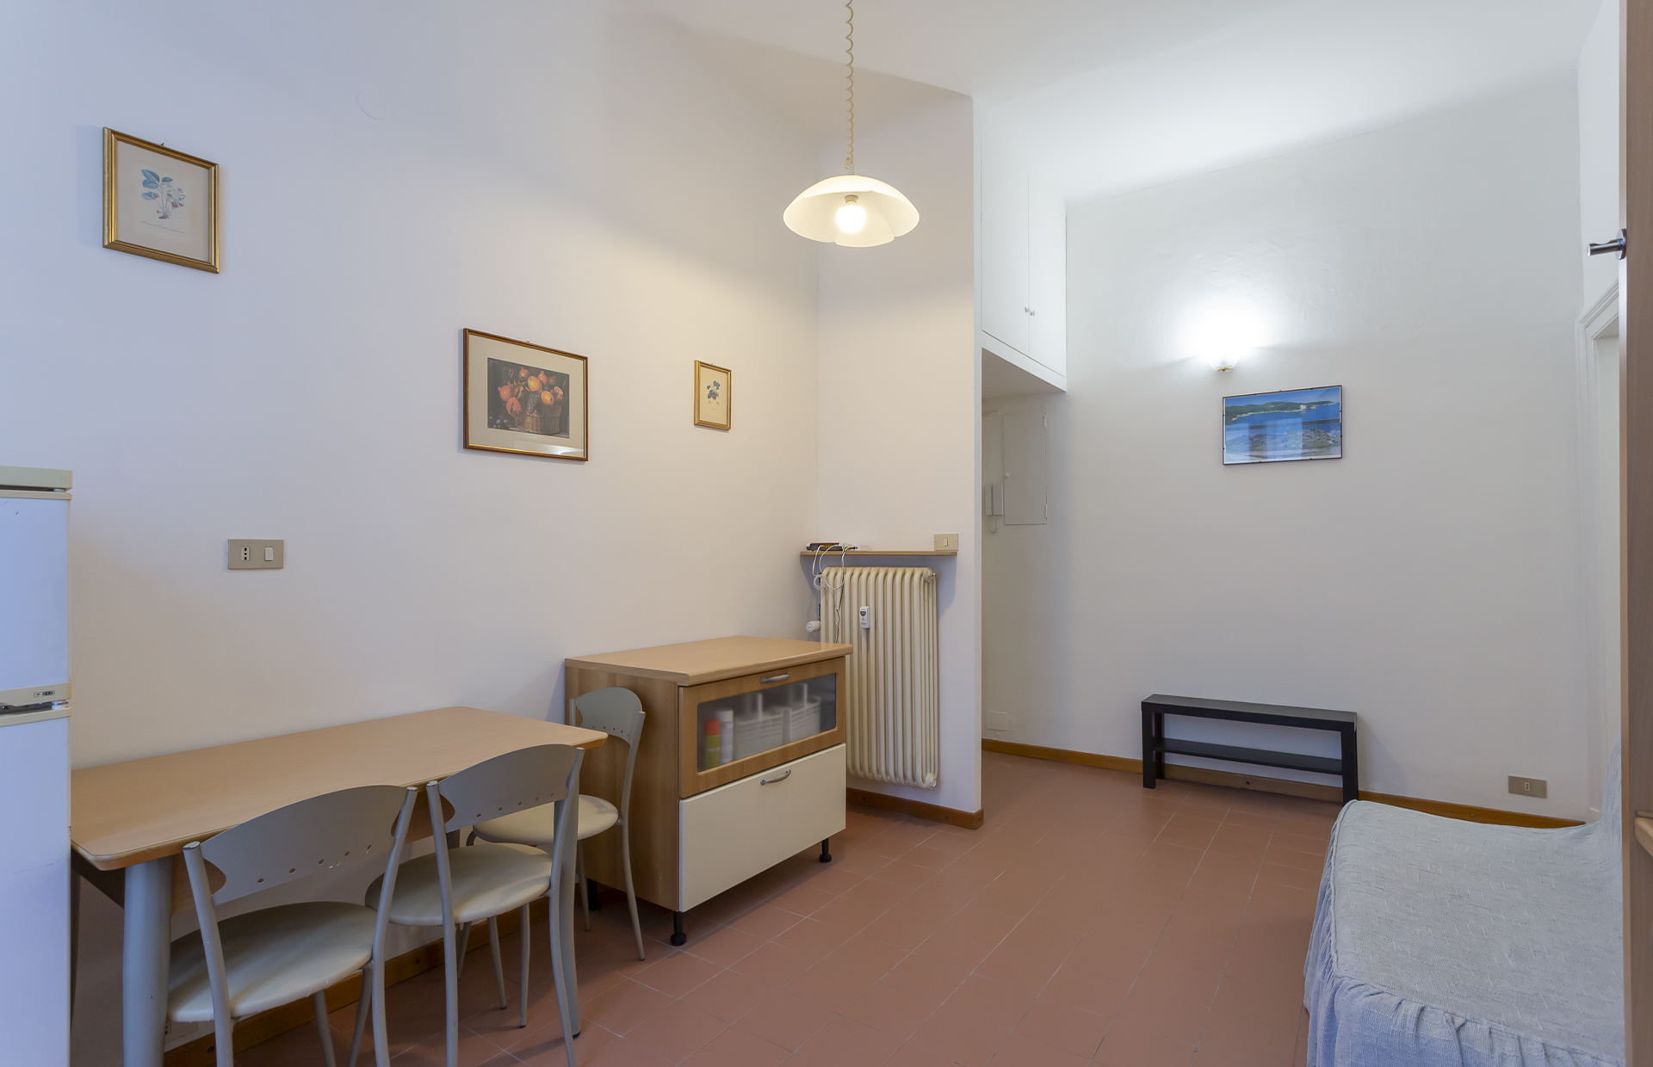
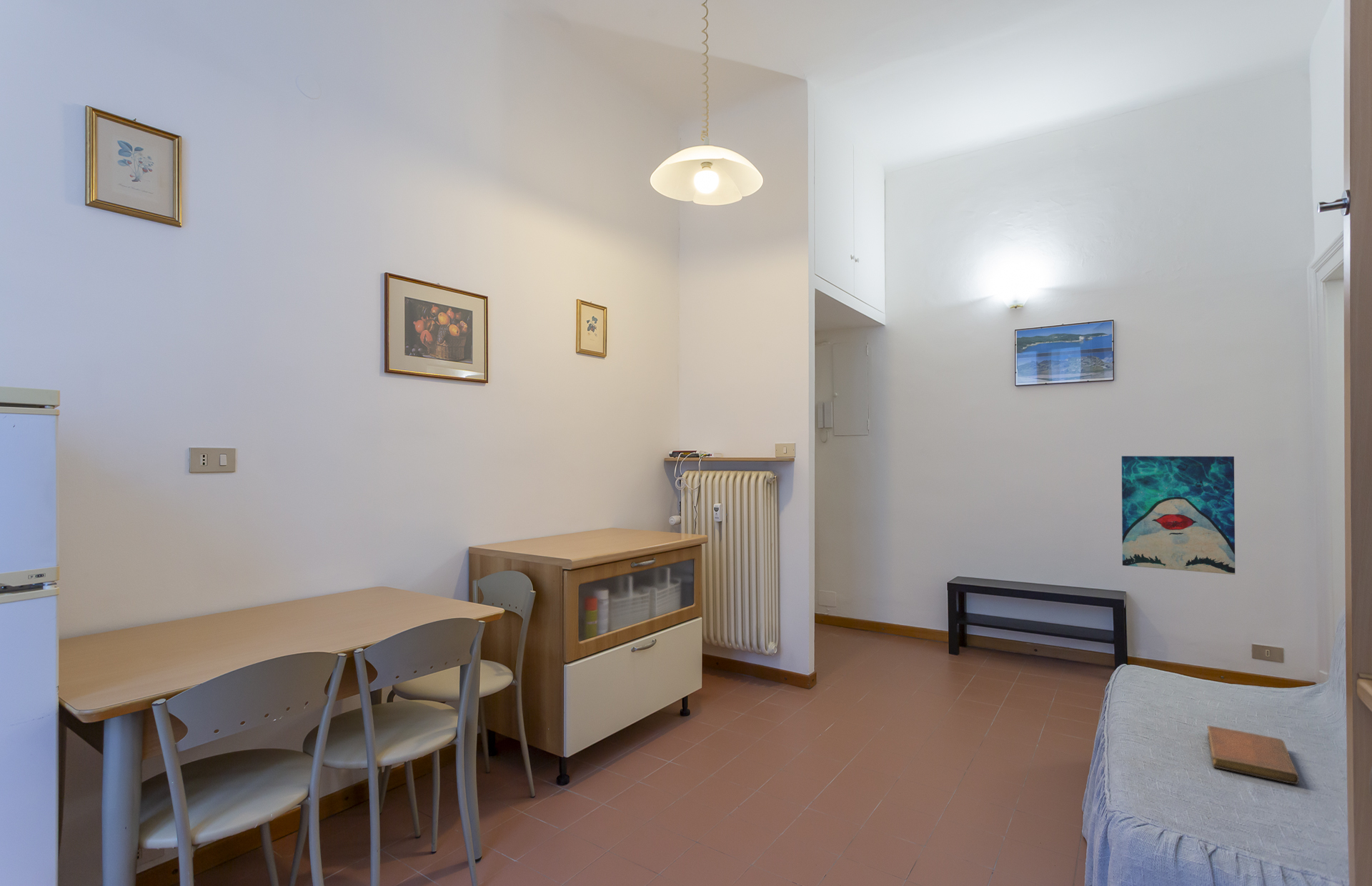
+ wall art [1121,455,1236,575]
+ notebook [1206,725,1300,785]
